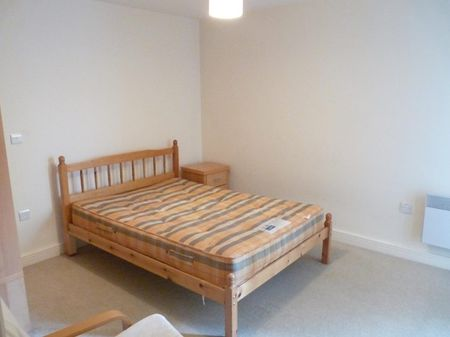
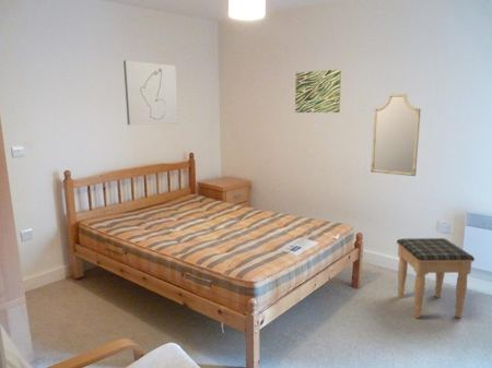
+ footstool [396,237,476,319]
+ wall art [294,68,342,114]
+ home mirror [370,93,422,177]
+ wall art [122,59,179,126]
